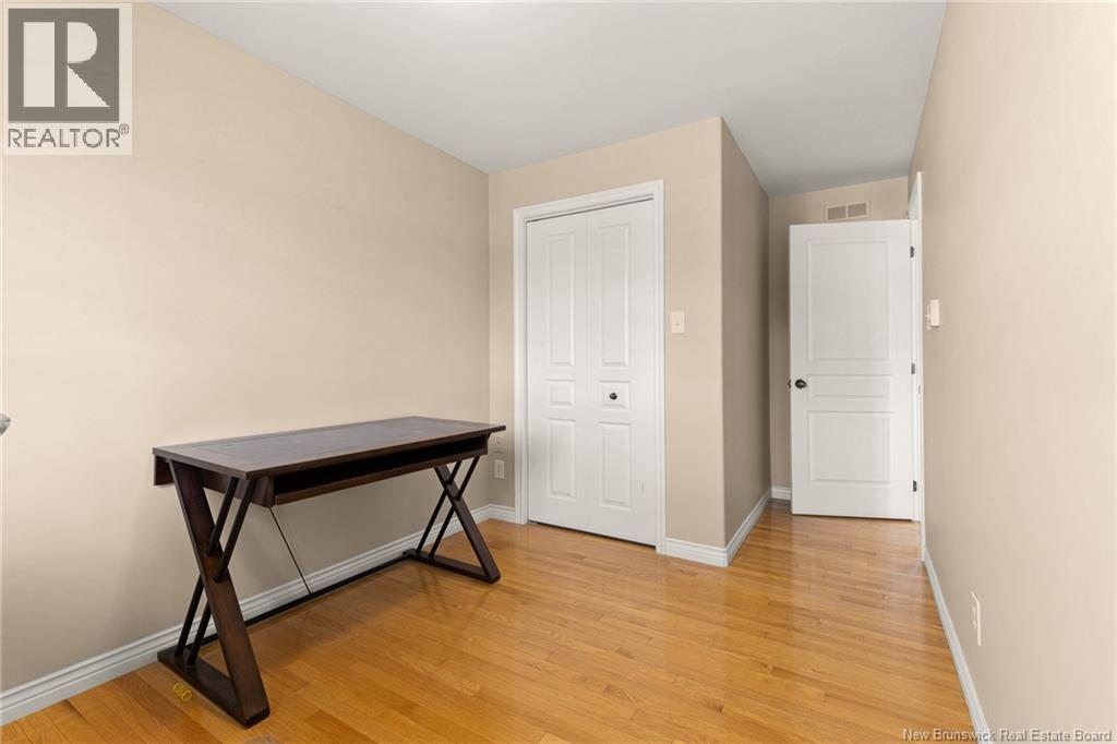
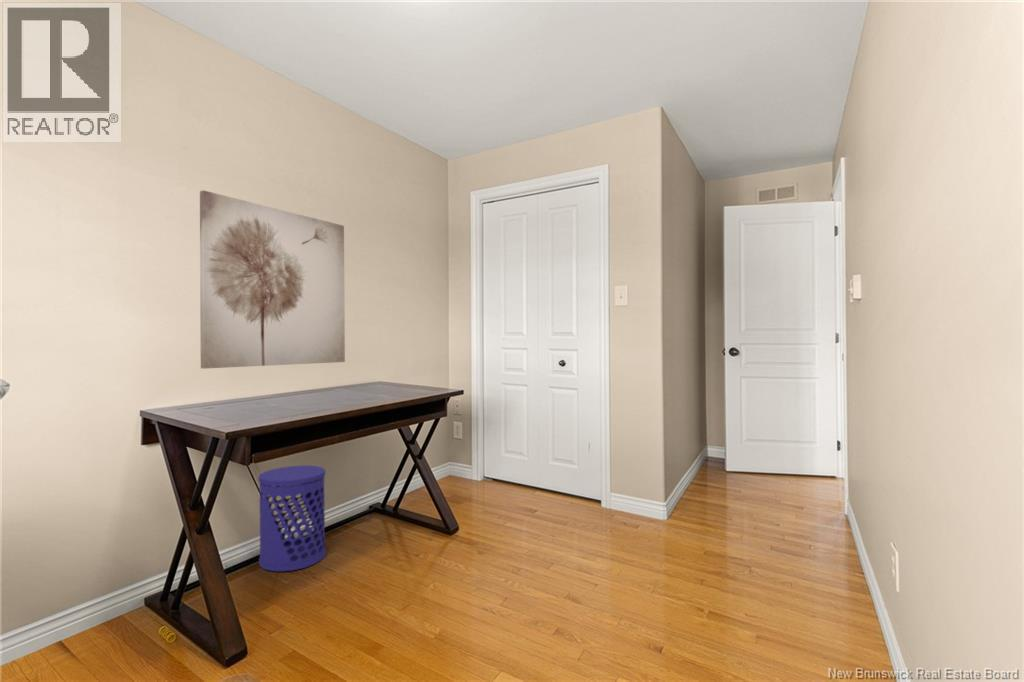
+ waste bin [258,464,327,572]
+ wall art [199,189,346,370]
